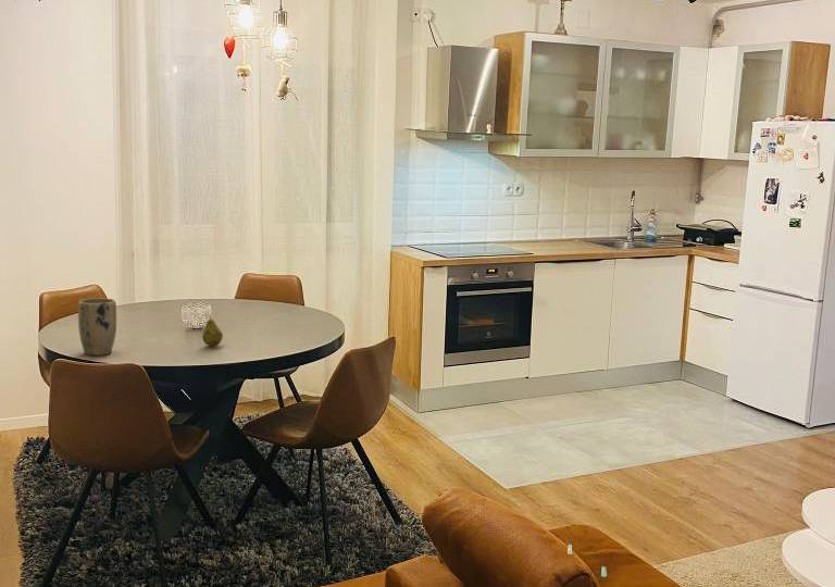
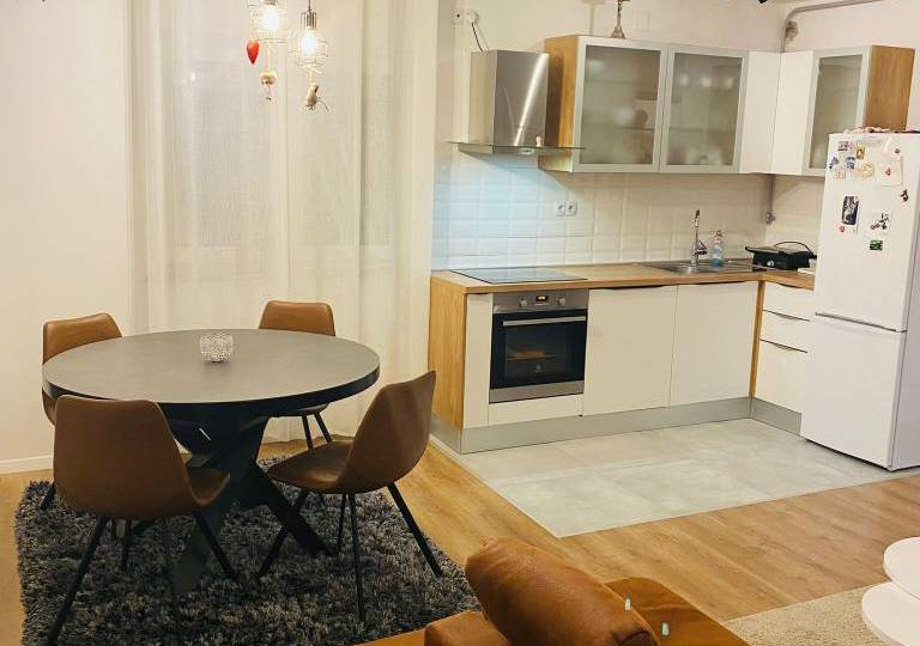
- plant pot [77,297,117,357]
- fruit [201,314,224,347]
